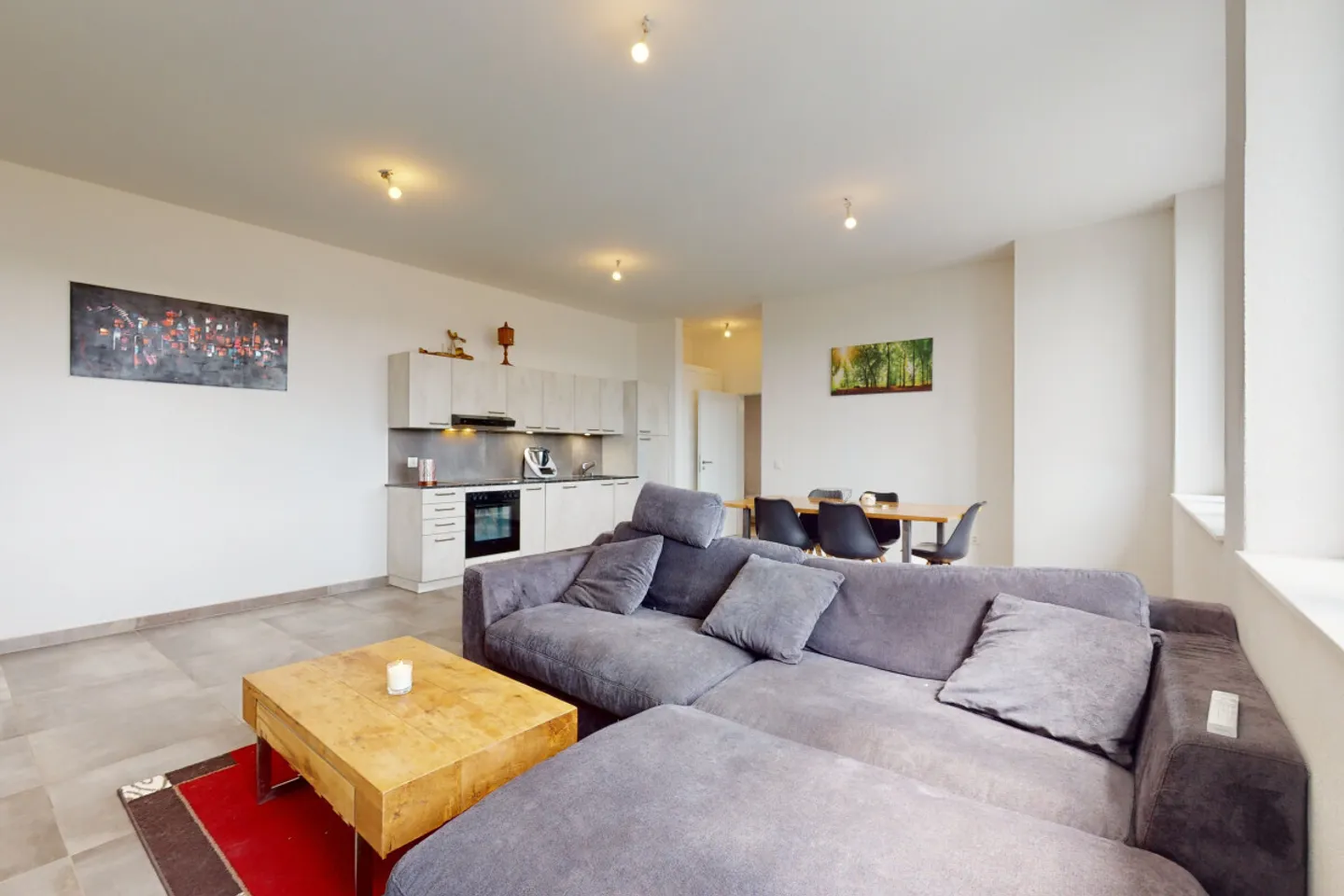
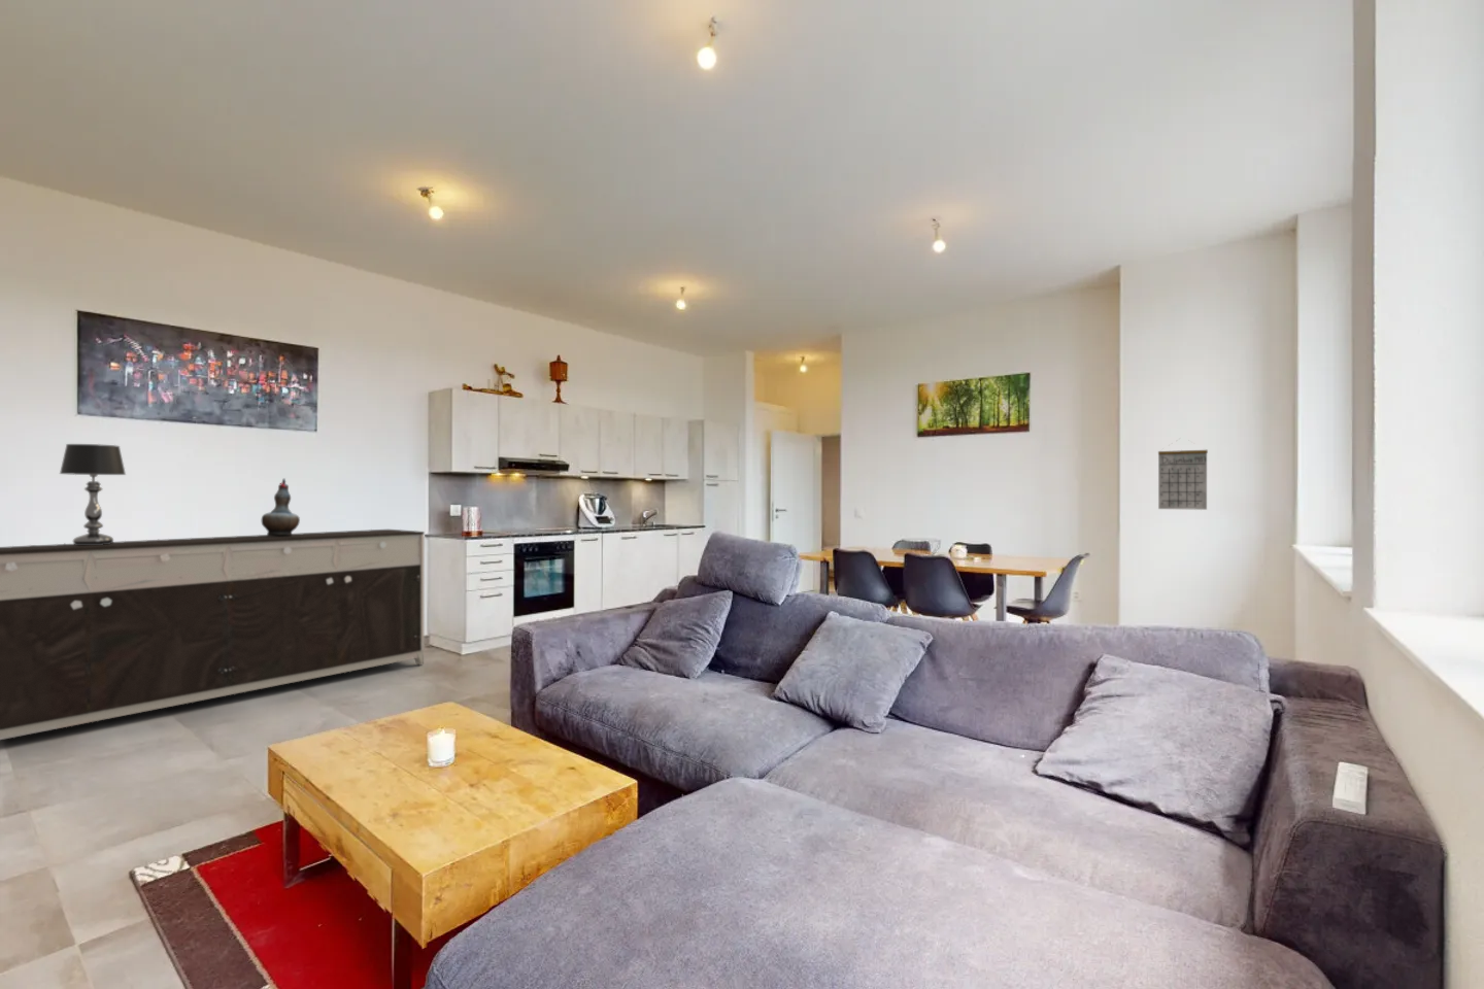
+ sideboard [0,529,425,741]
+ table lamp [59,443,127,545]
+ calendar [1157,438,1209,511]
+ decorative vase [261,477,301,535]
